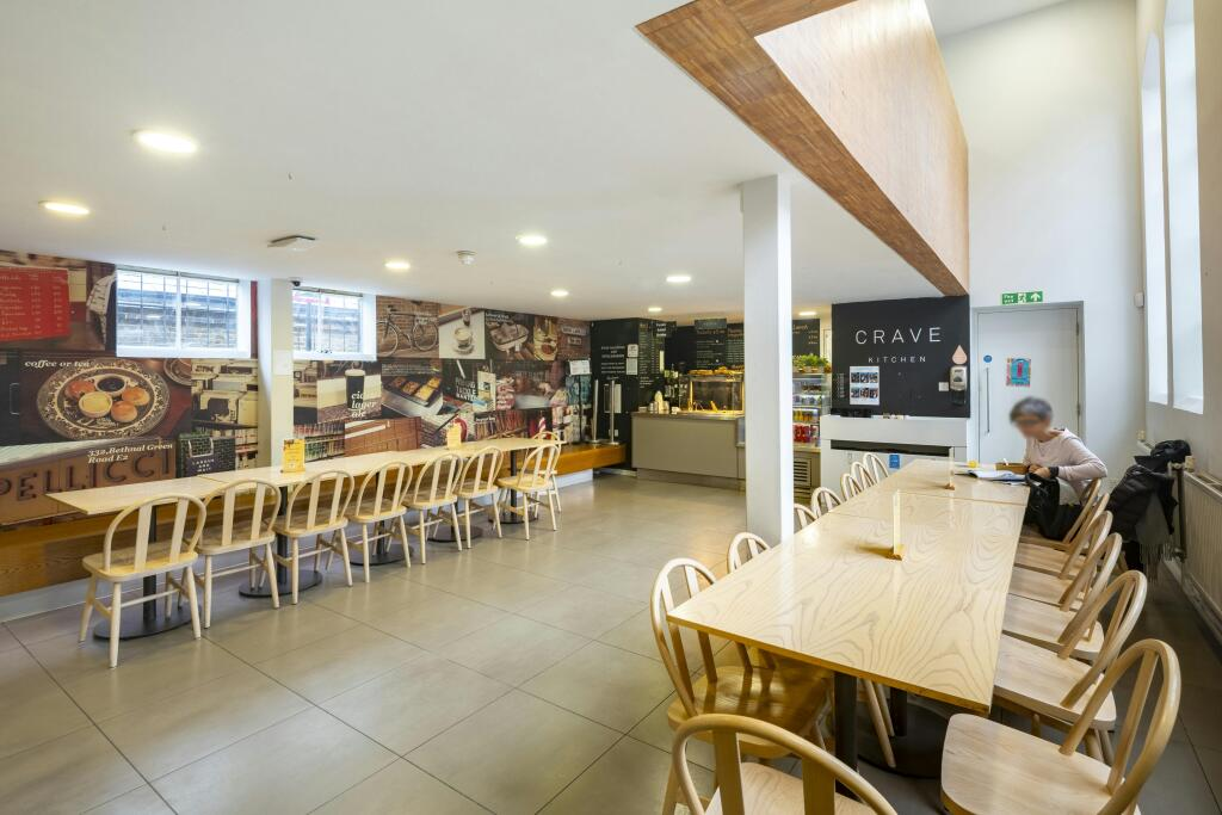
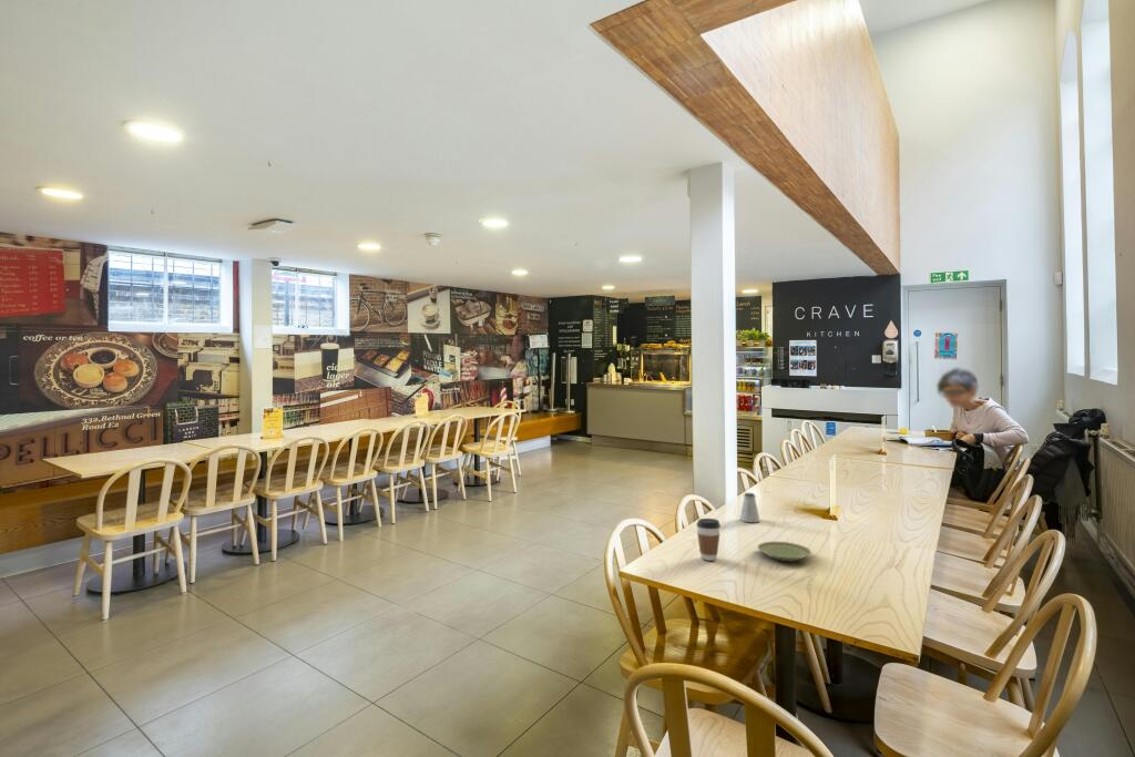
+ saltshaker [739,492,761,523]
+ coffee cup [695,518,722,562]
+ plate [757,541,812,562]
